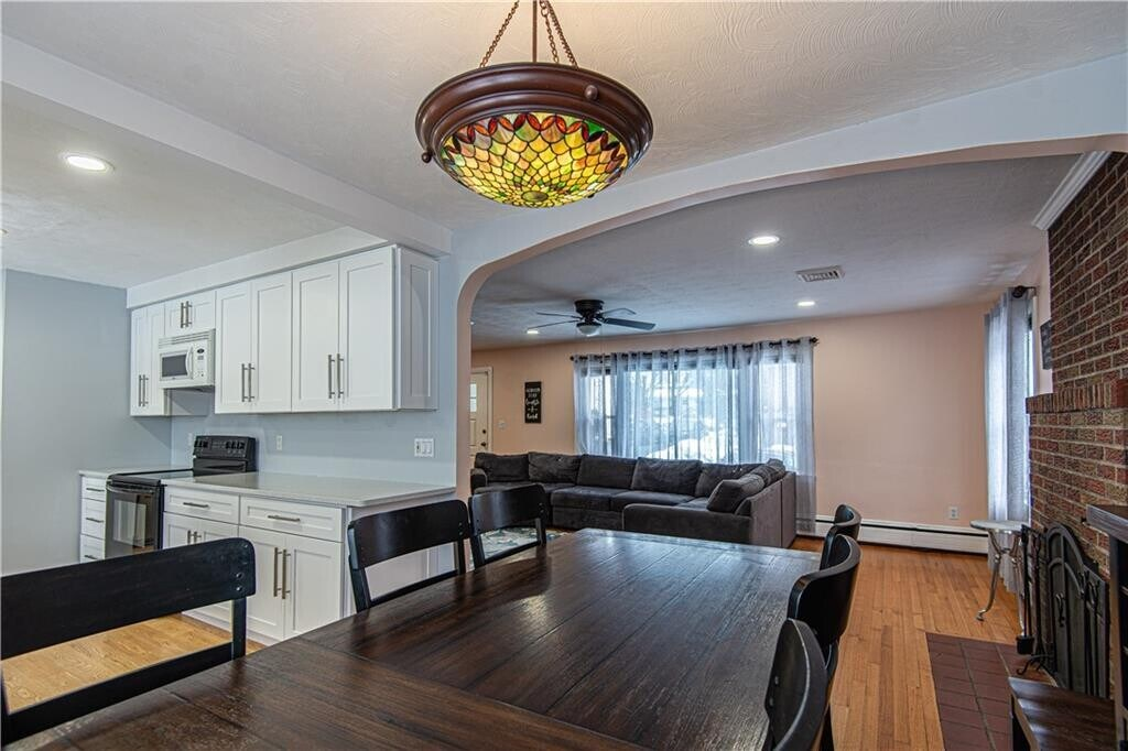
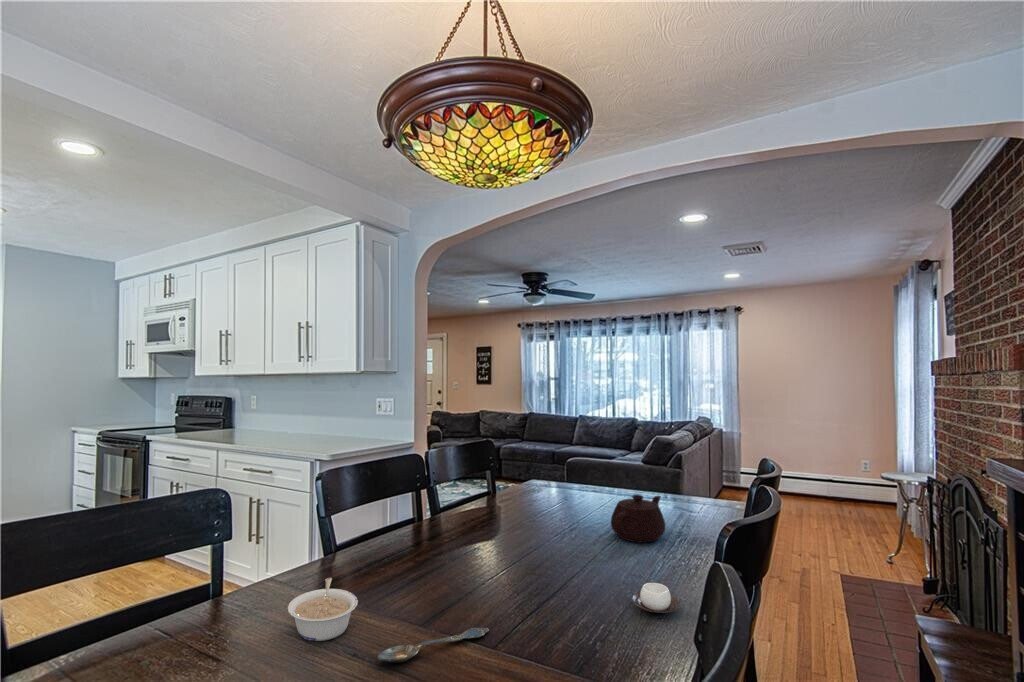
+ spoon [376,627,490,663]
+ teapot [610,494,666,544]
+ cup [631,582,680,614]
+ legume [287,577,359,642]
